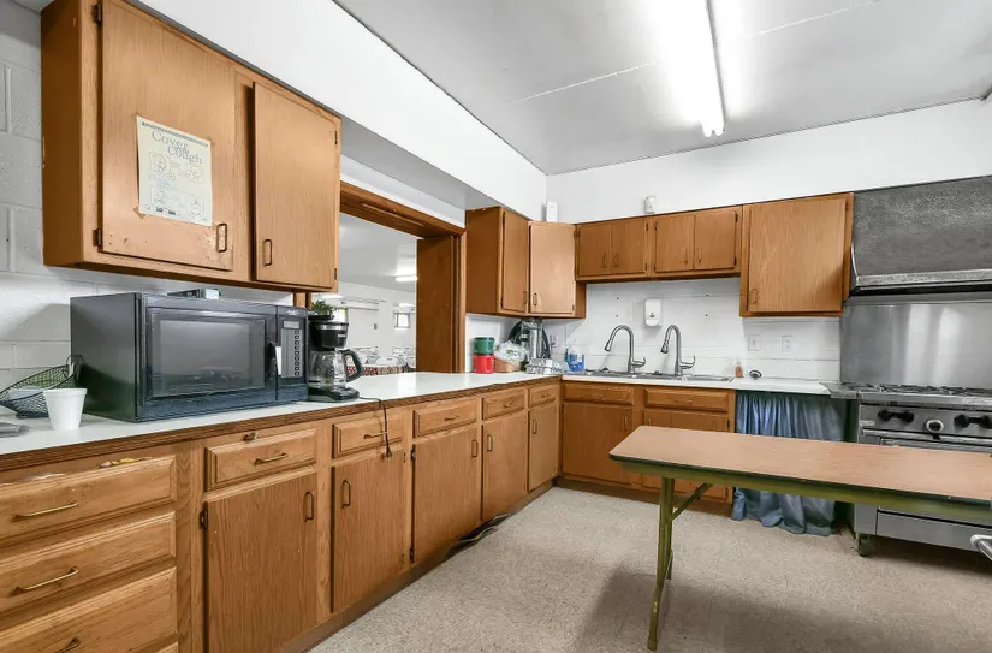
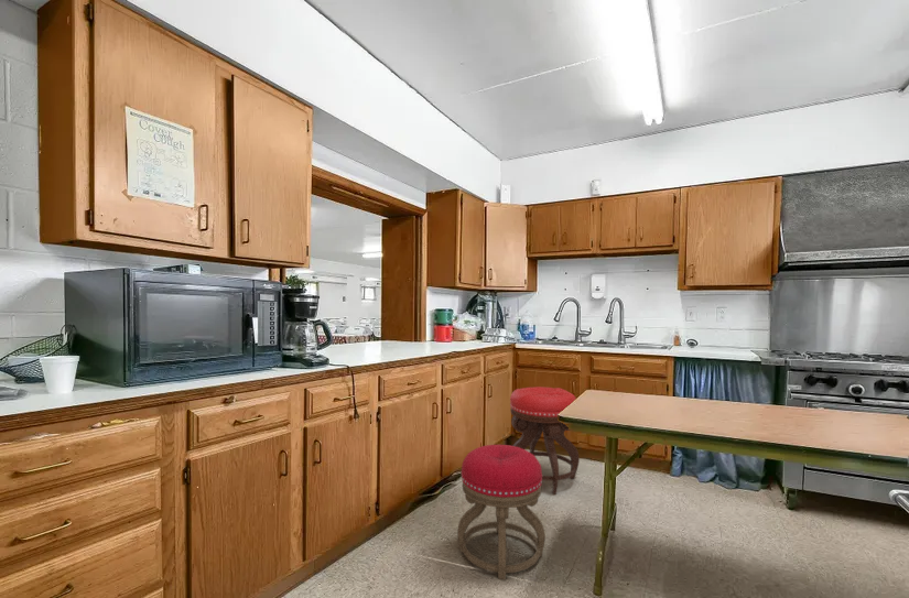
+ stool [456,444,547,580]
+ stool [509,385,581,496]
